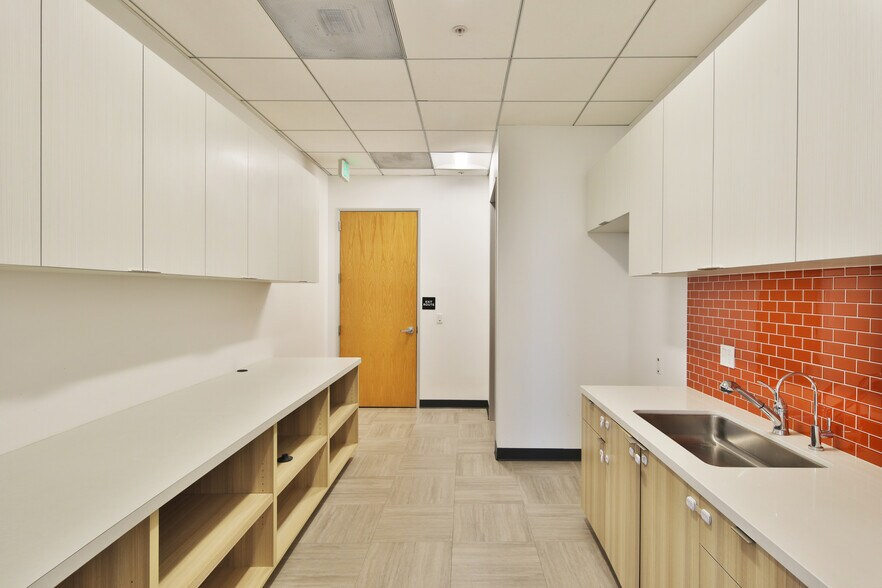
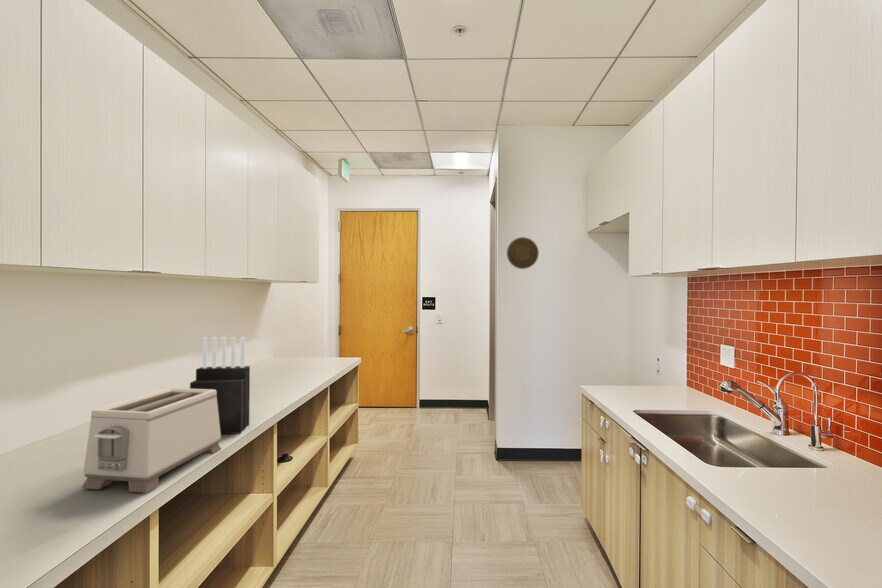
+ toaster [81,387,222,494]
+ decorative plate [506,236,540,270]
+ knife block [189,336,251,435]
